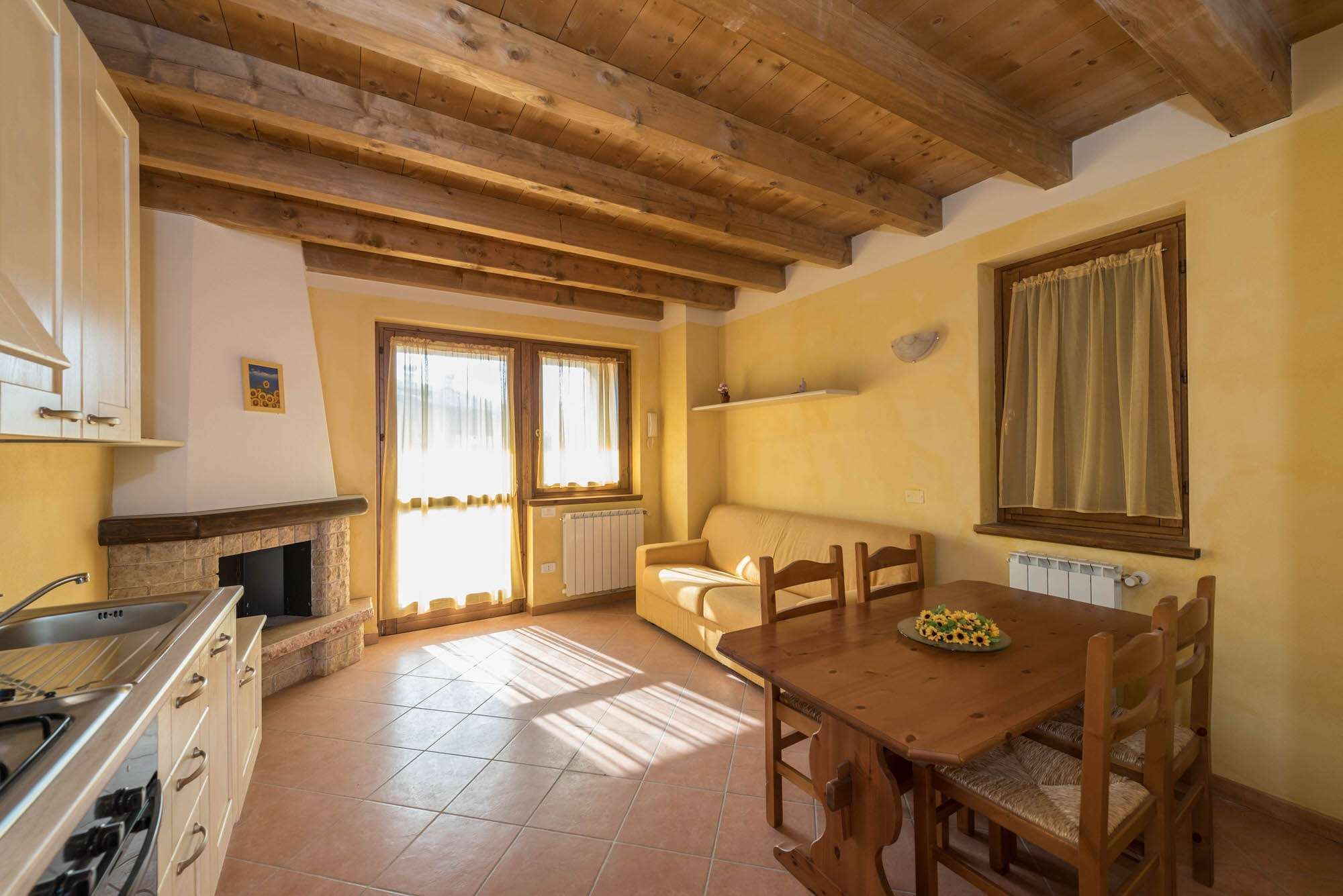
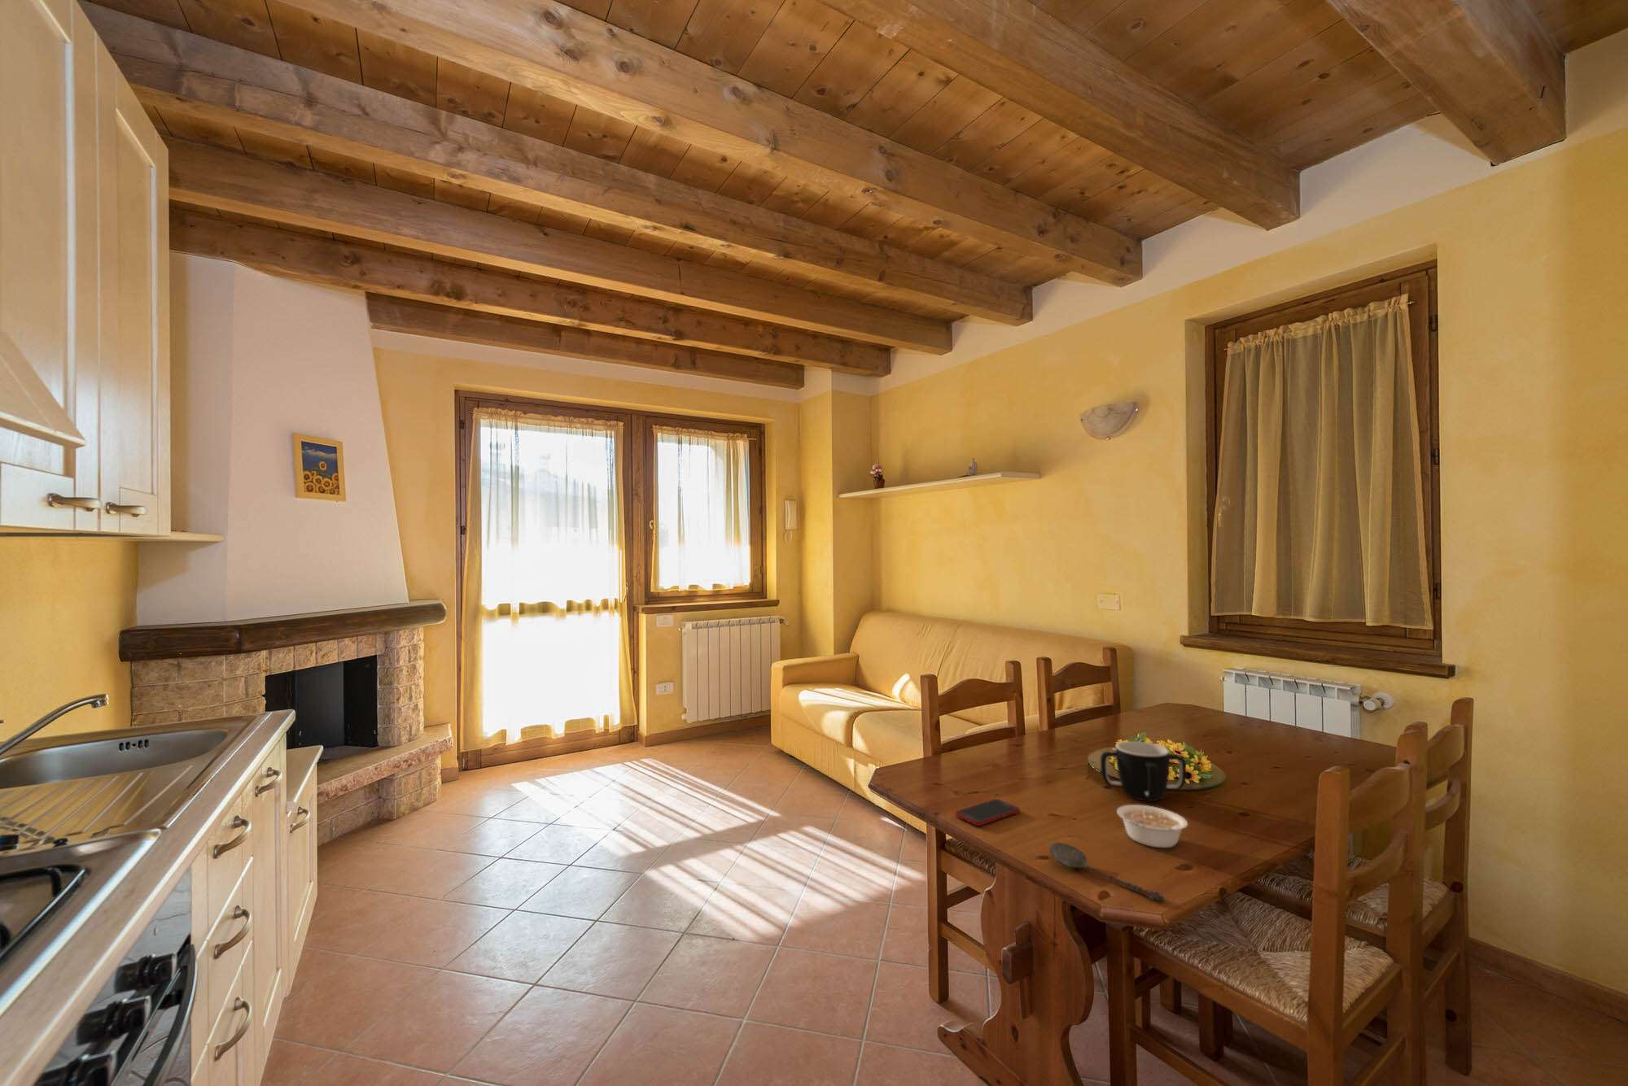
+ mug [1099,741,1187,802]
+ spoon [1049,842,1166,902]
+ legume [1116,804,1188,848]
+ cell phone [955,798,1021,827]
